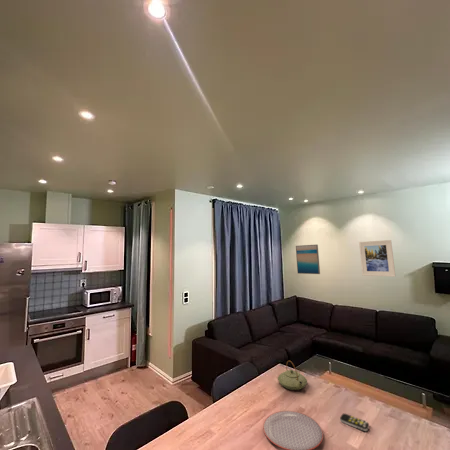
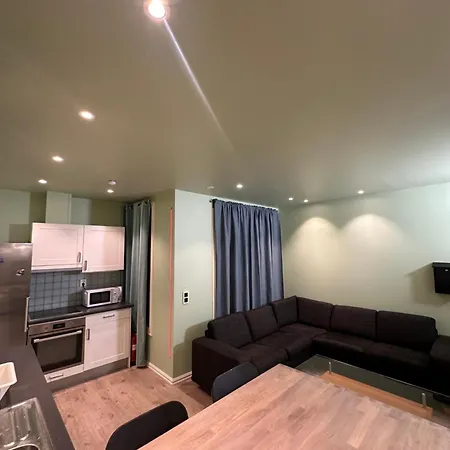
- remote control [339,412,370,432]
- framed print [358,239,396,278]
- plate [262,410,324,450]
- wall art [295,244,321,275]
- teapot [277,360,308,391]
